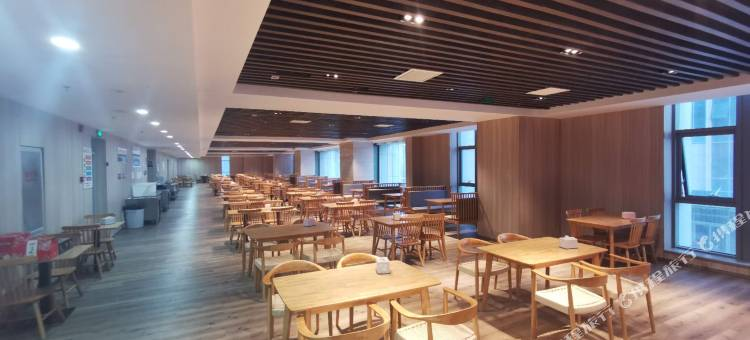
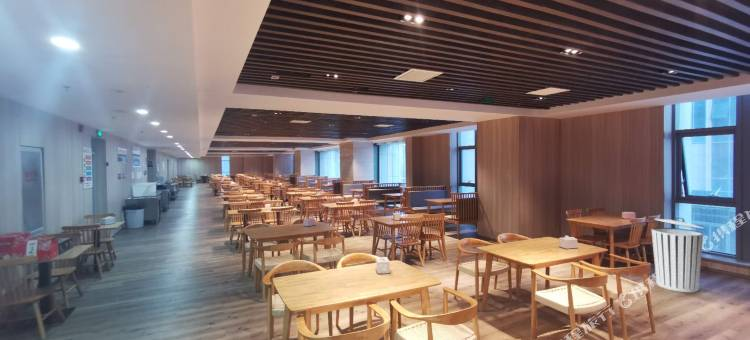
+ trash can [651,216,705,293]
